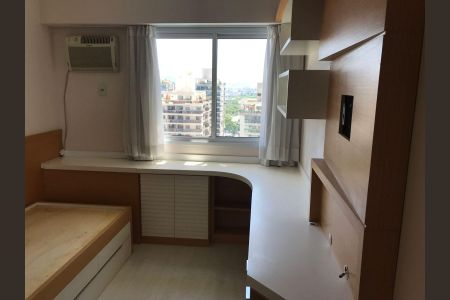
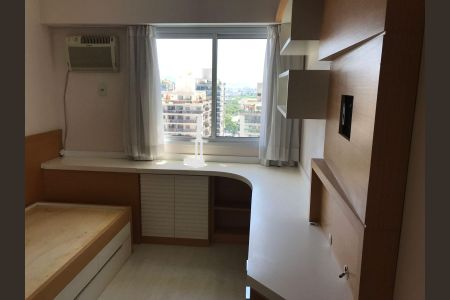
+ desk lamp [183,113,206,168]
